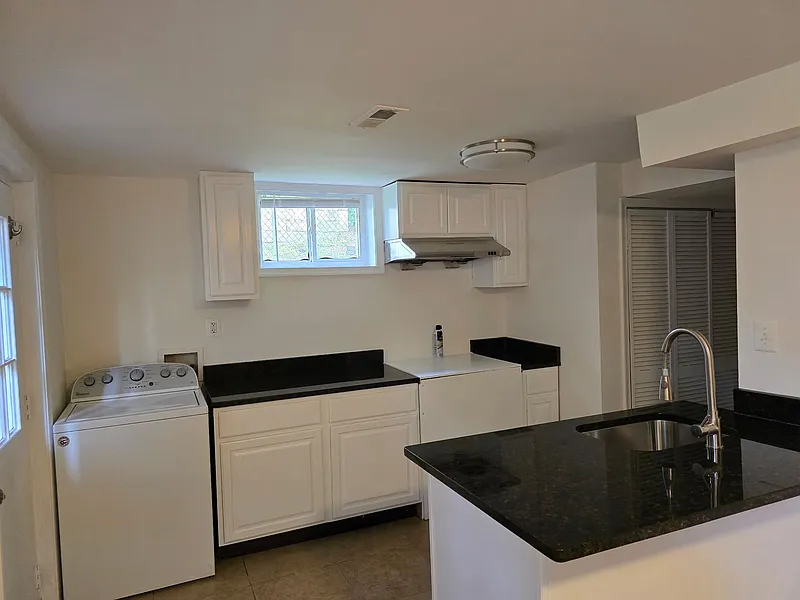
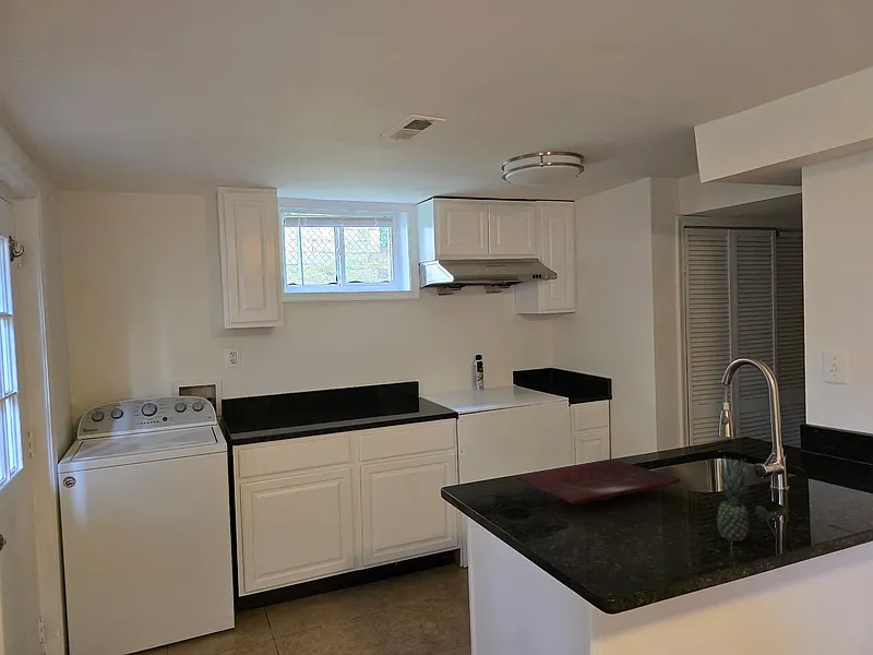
+ cutting board [514,457,681,505]
+ fruit [716,455,752,543]
